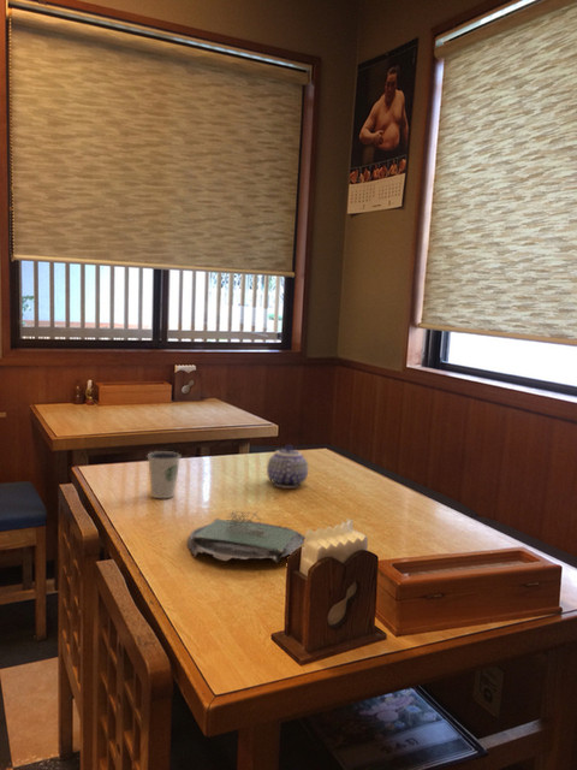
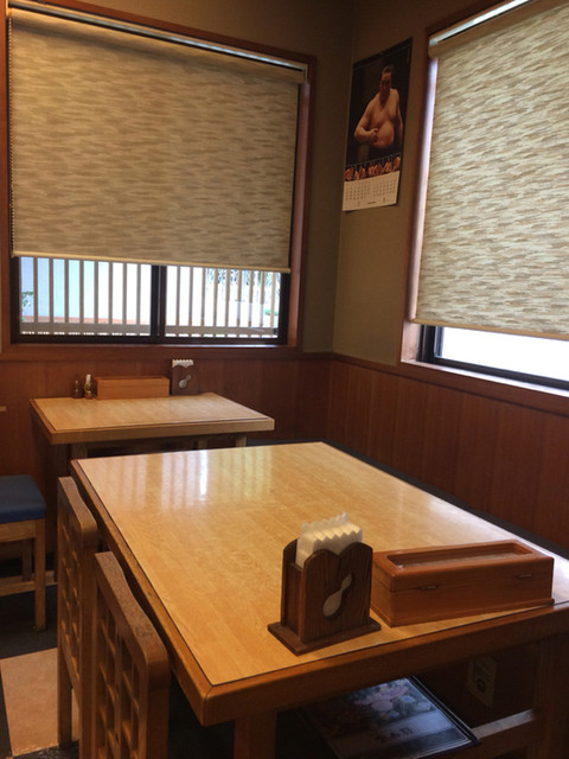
- dixie cup [147,450,182,499]
- plate [186,510,307,564]
- teapot [266,444,309,490]
